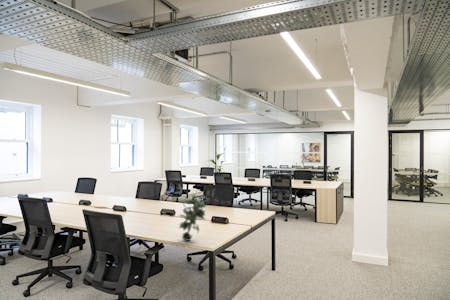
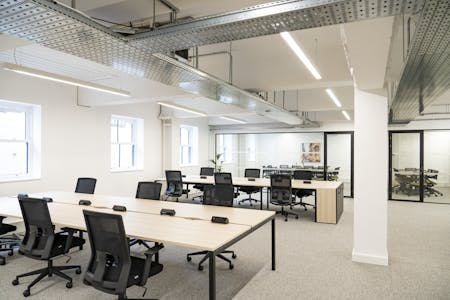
- potted plant [178,193,209,242]
